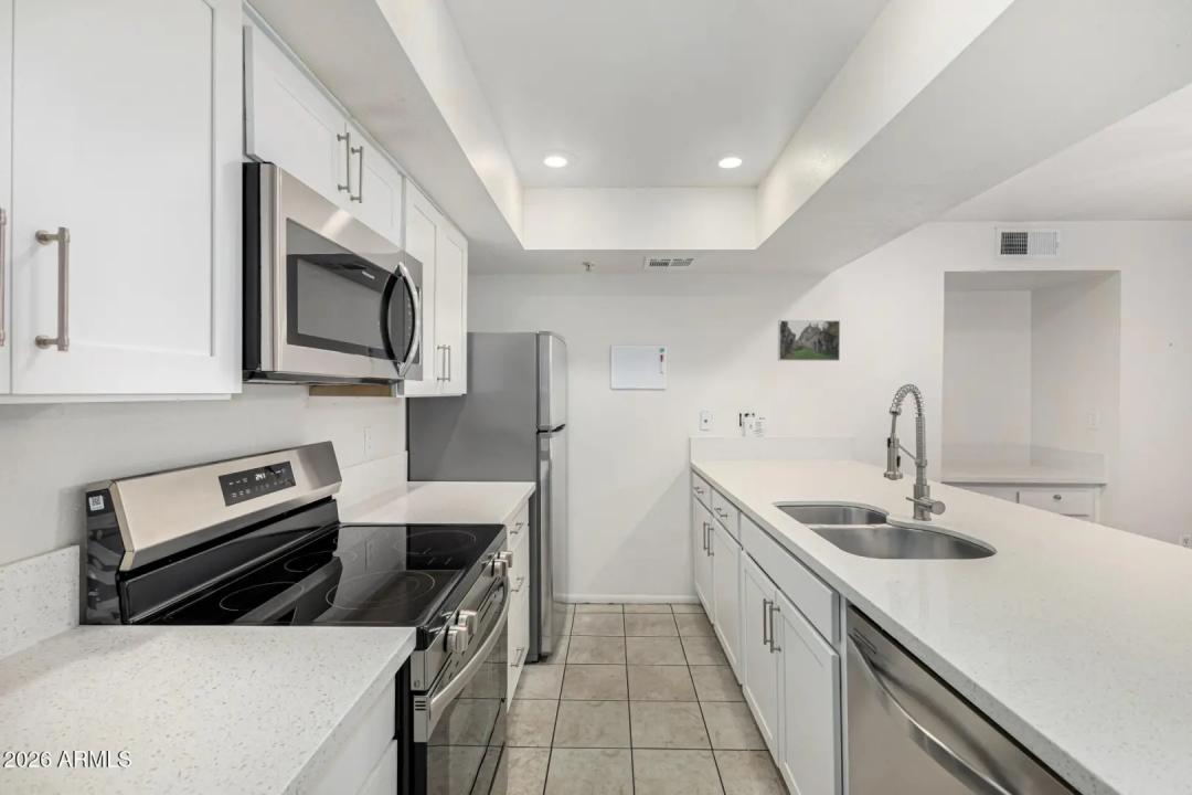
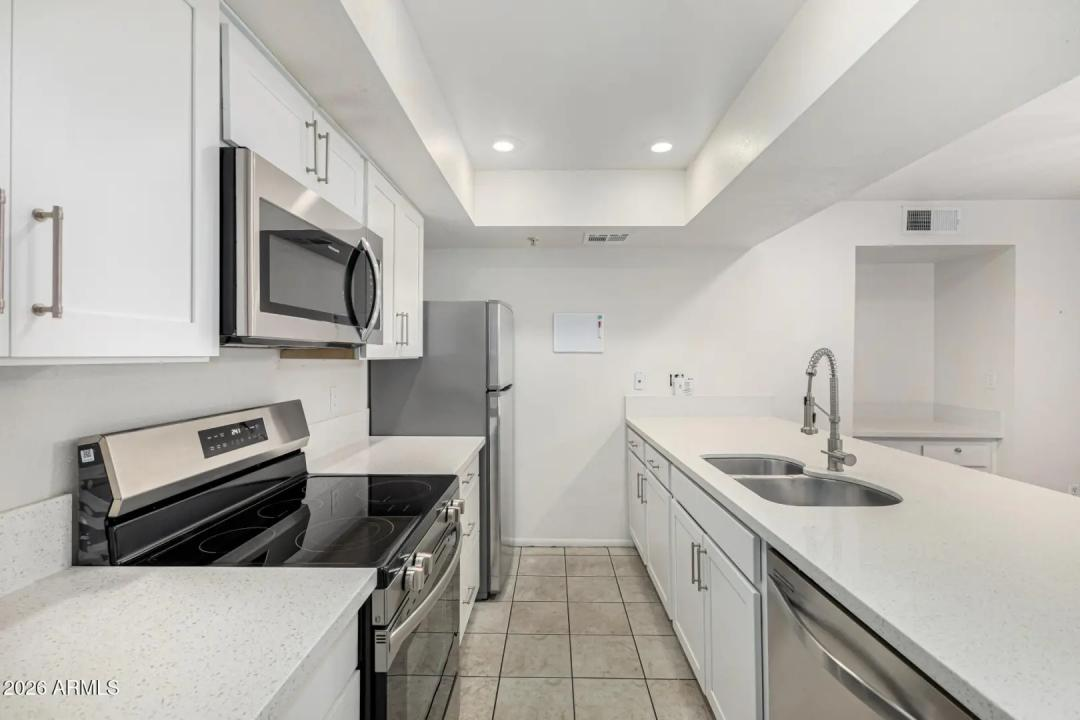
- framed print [777,319,841,362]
